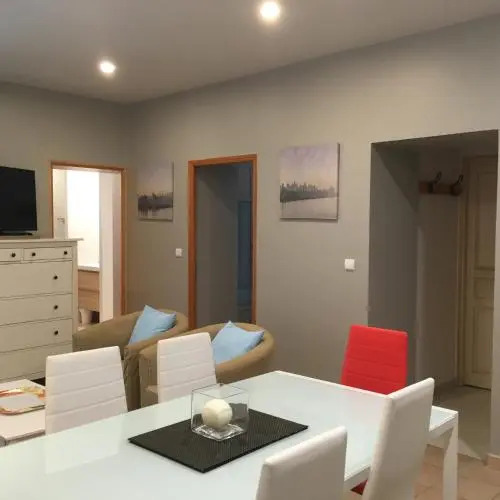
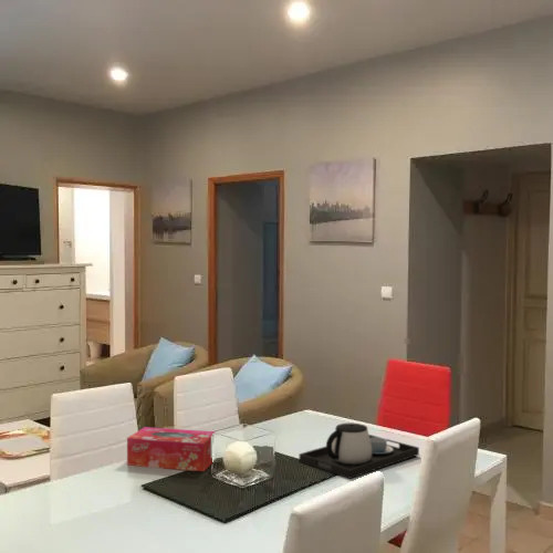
+ tissue box [126,426,217,472]
+ teapot [298,422,420,480]
